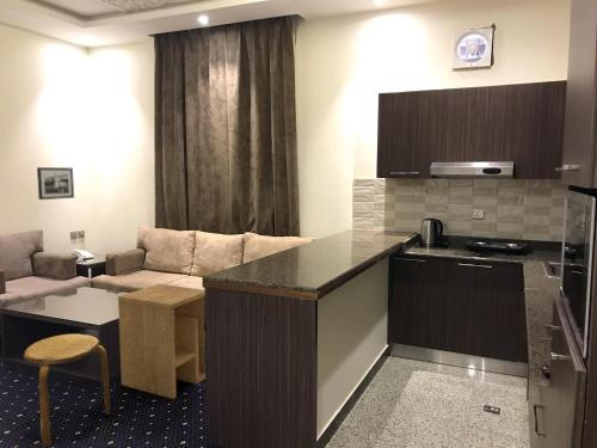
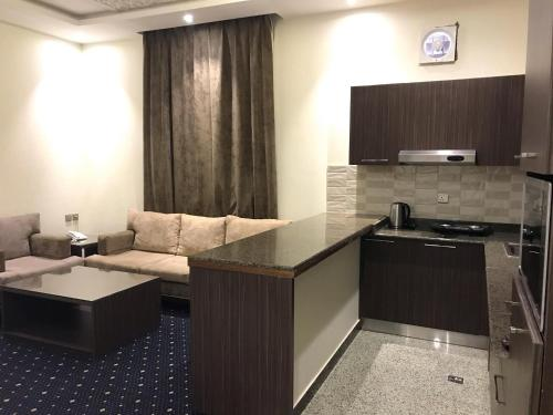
- side table [117,283,207,400]
- stool [23,333,111,448]
- picture frame [36,166,75,201]
